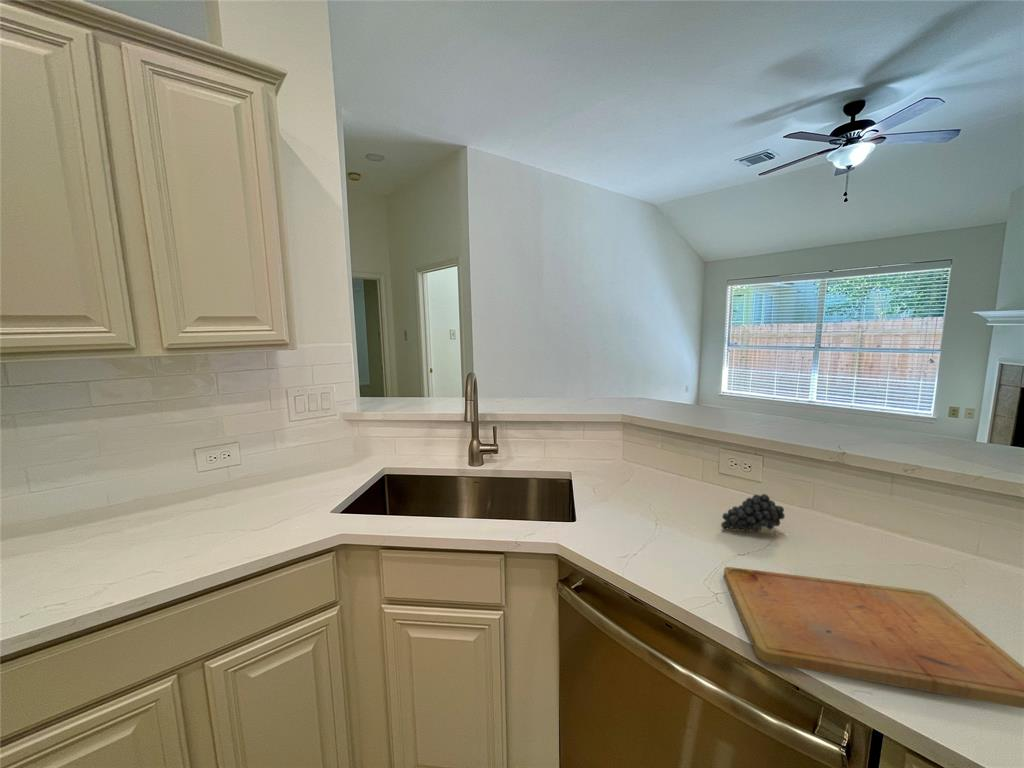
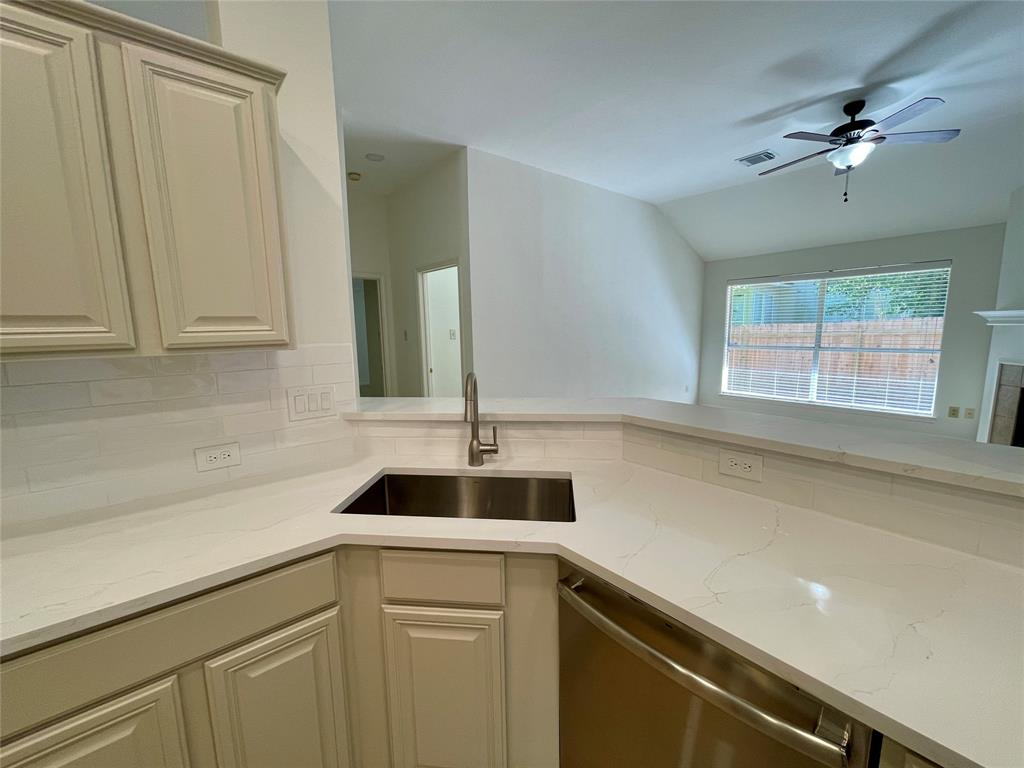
- cutting board [723,566,1024,709]
- fruit [720,493,786,533]
